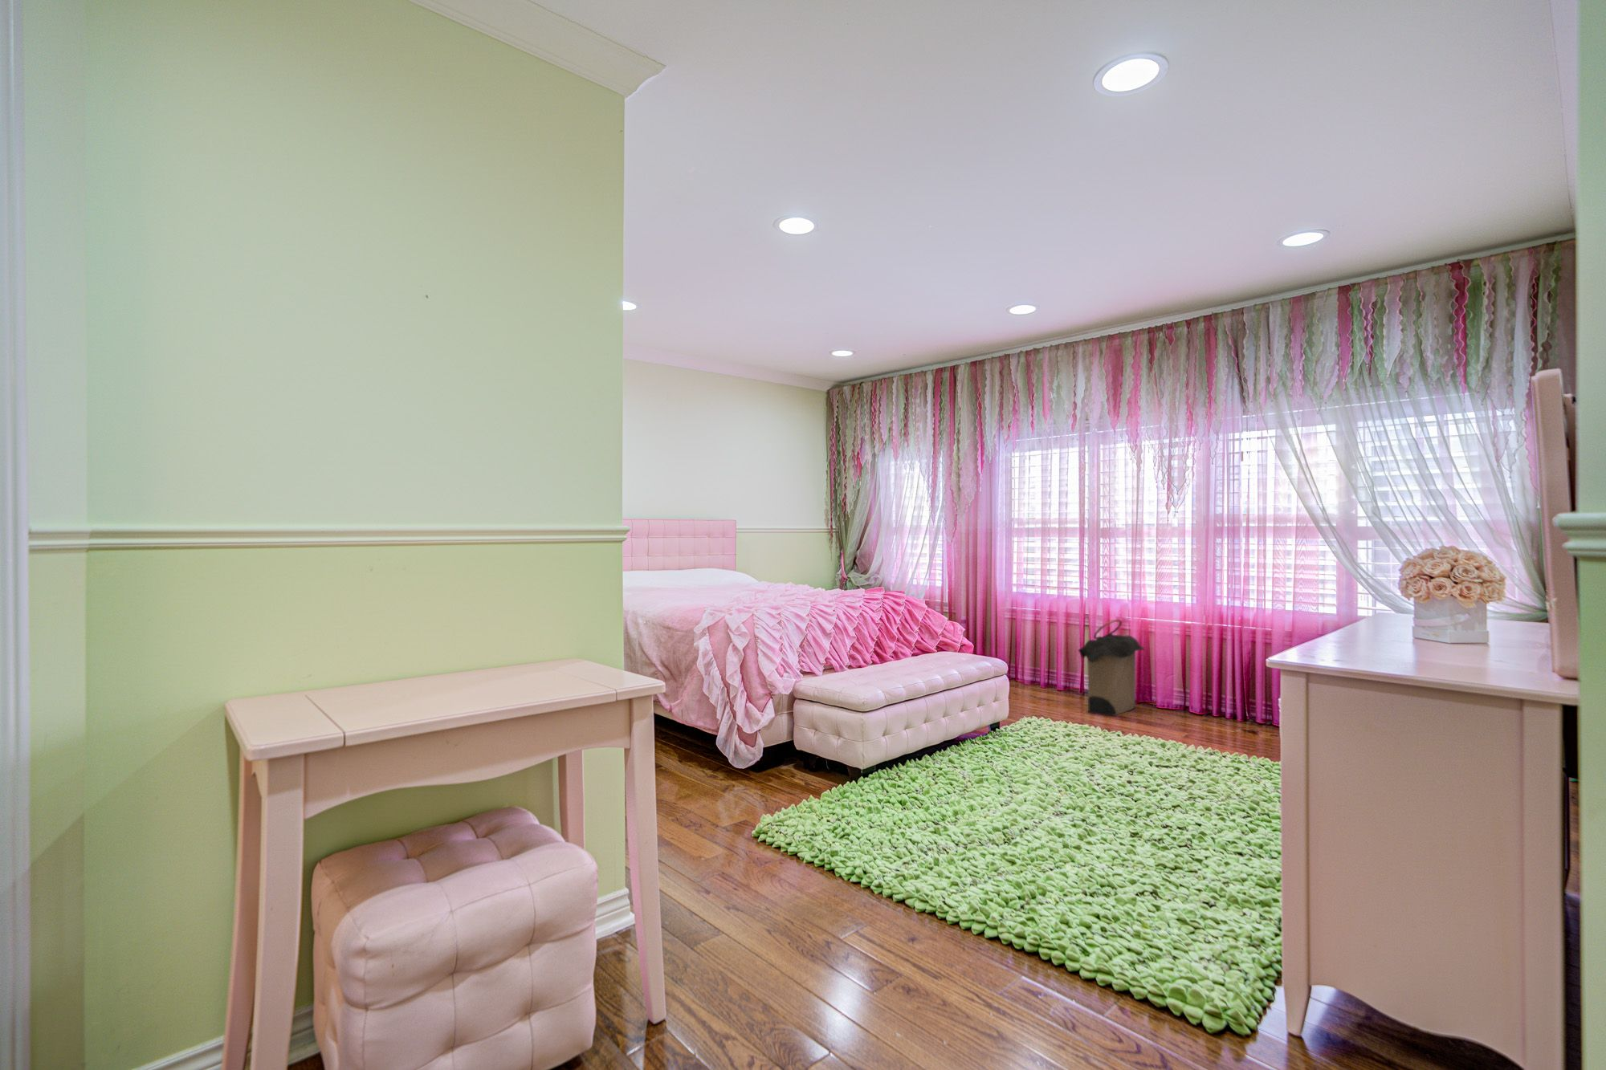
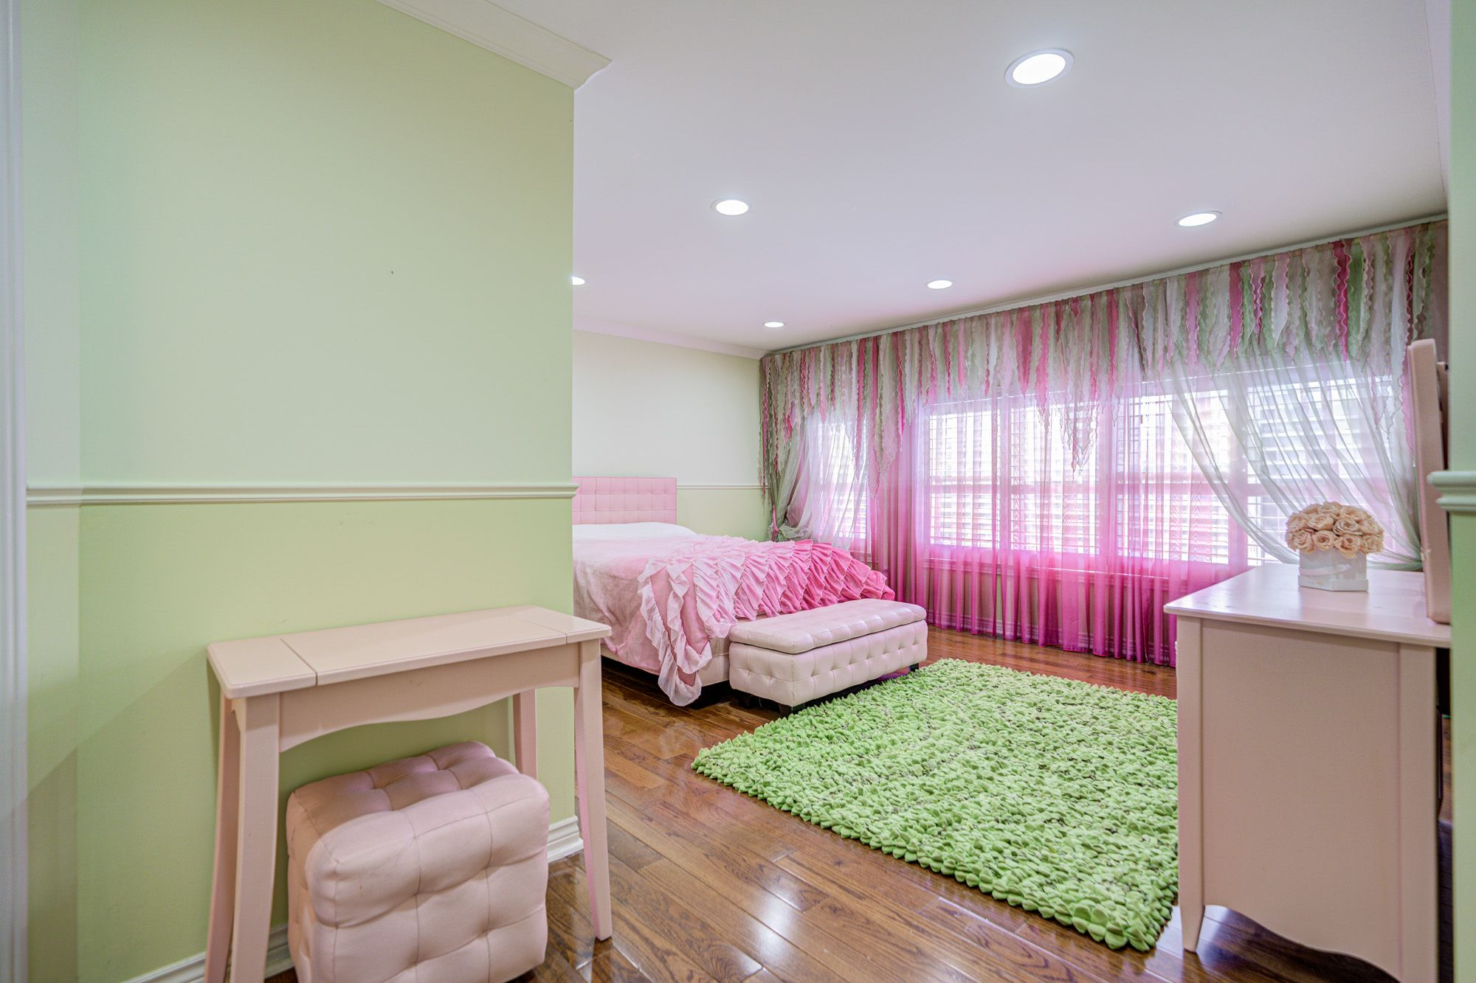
- laundry hamper [1077,619,1146,717]
